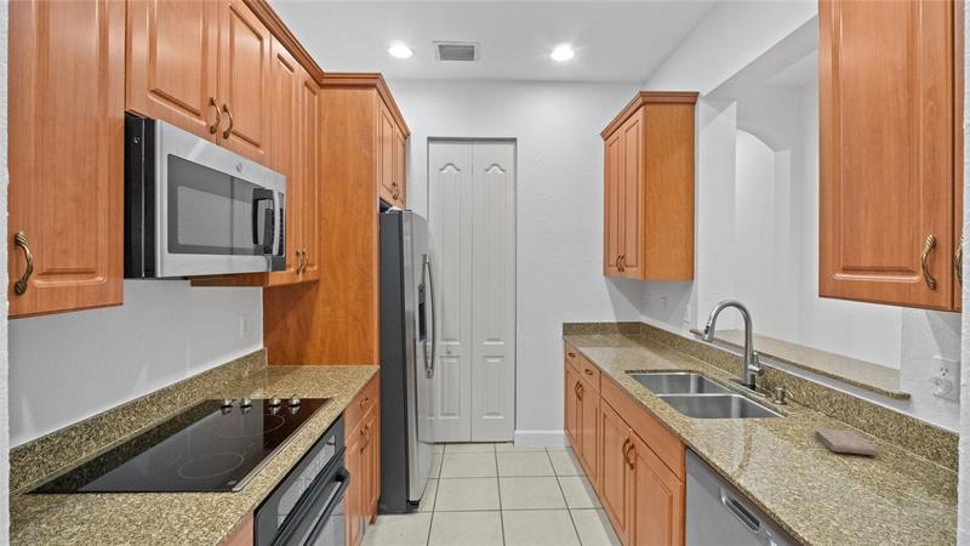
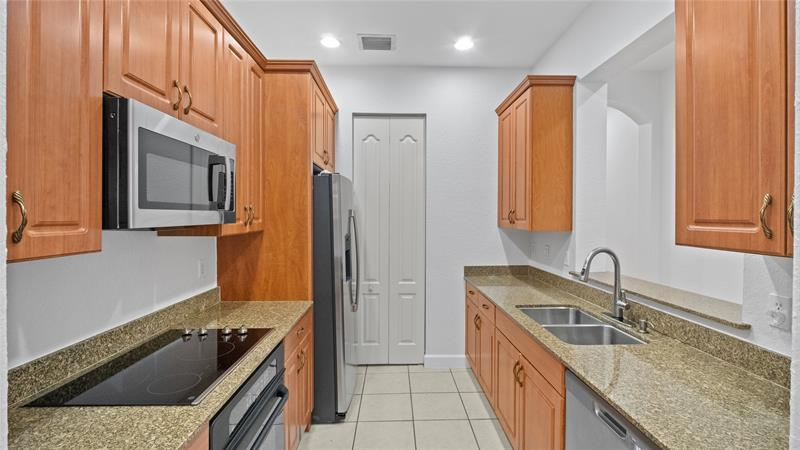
- washcloth [812,427,879,456]
